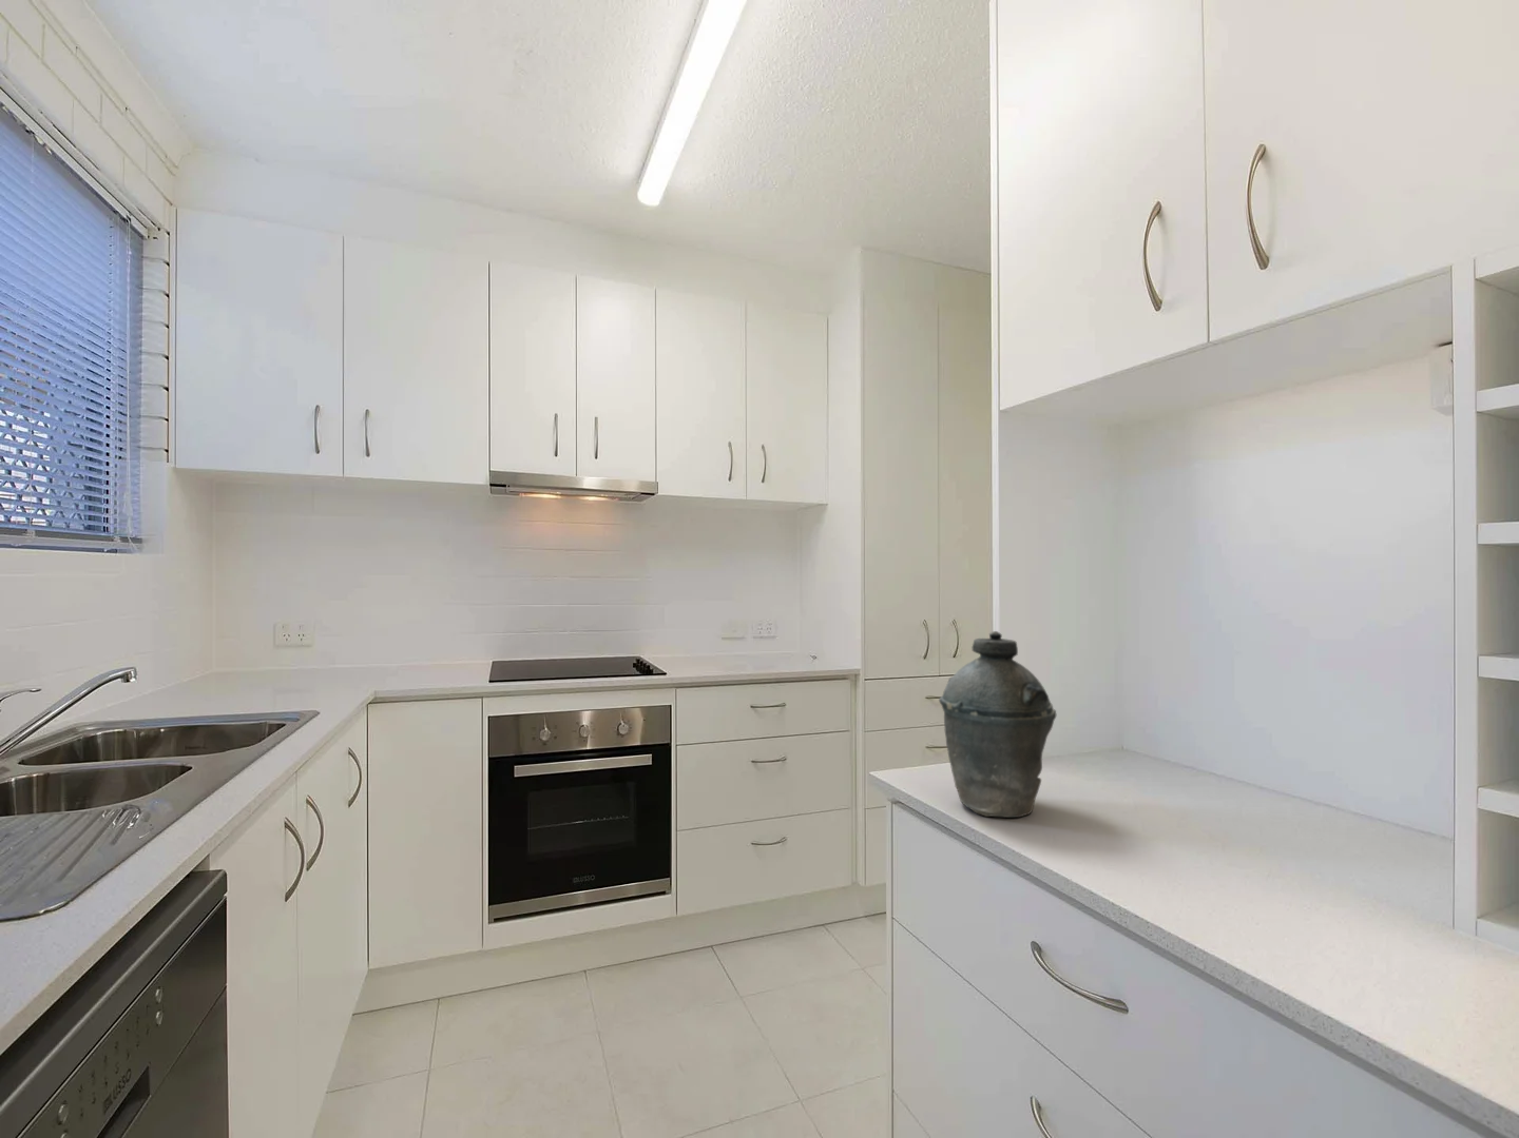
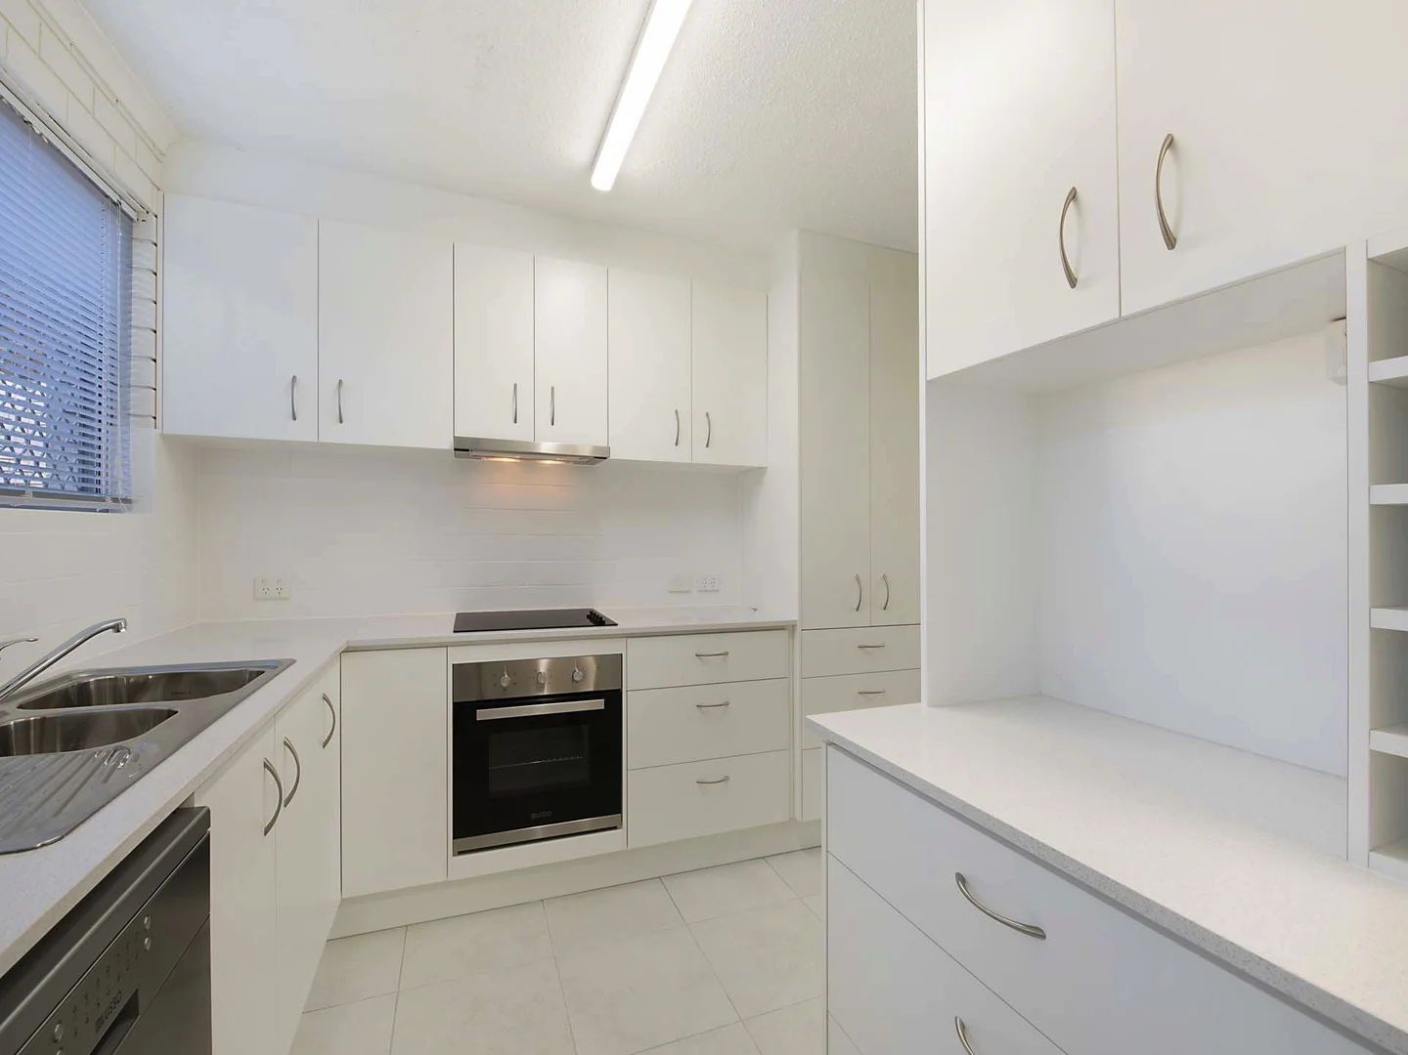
- kettle [938,630,1057,819]
